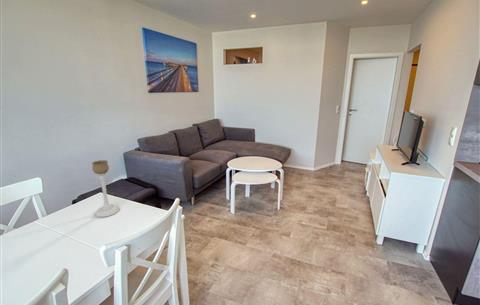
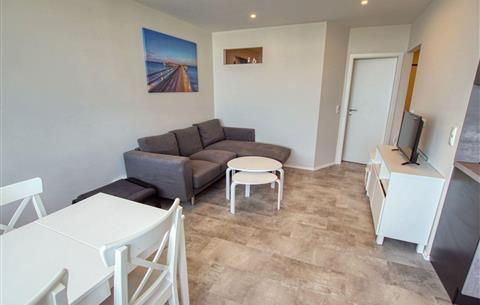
- candle holder [91,159,120,218]
